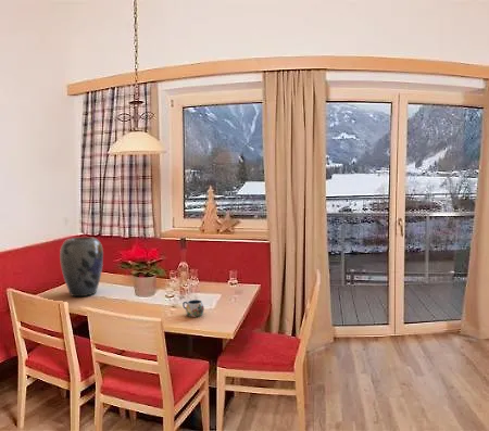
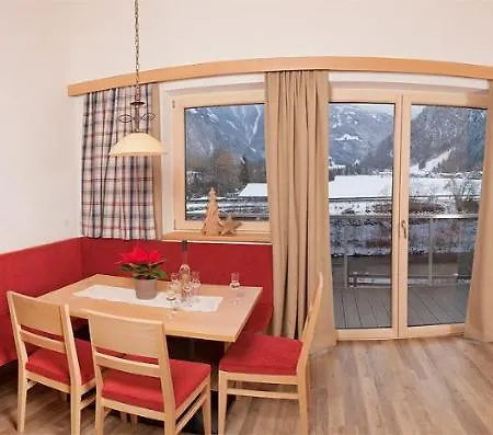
- mug [181,299,205,318]
- vase [59,236,104,297]
